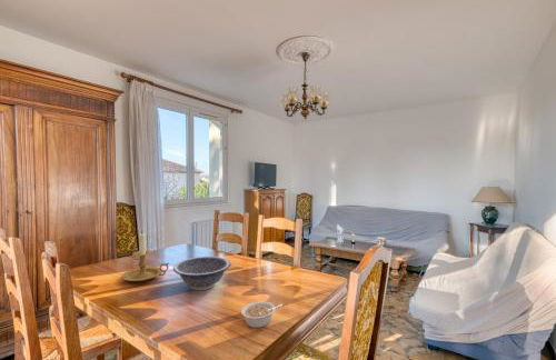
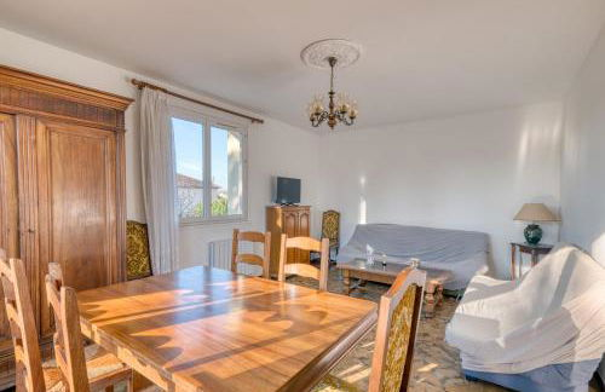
- candle holder [120,231,170,282]
- decorative bowl [172,256,232,291]
- legume [240,300,284,329]
